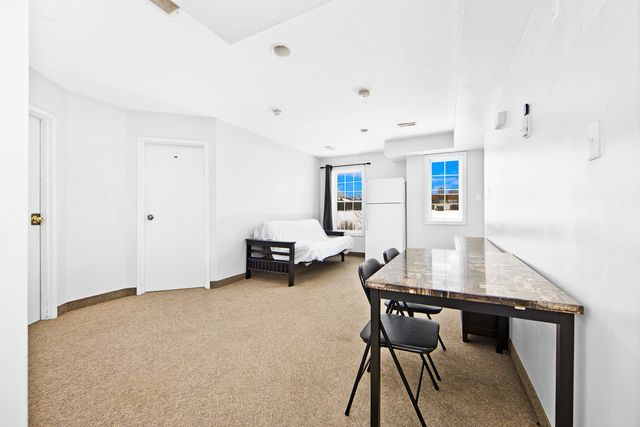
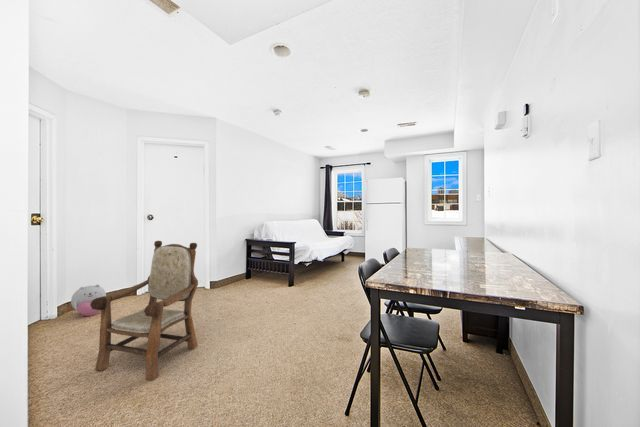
+ plush toy [70,284,107,317]
+ armchair [90,240,199,382]
